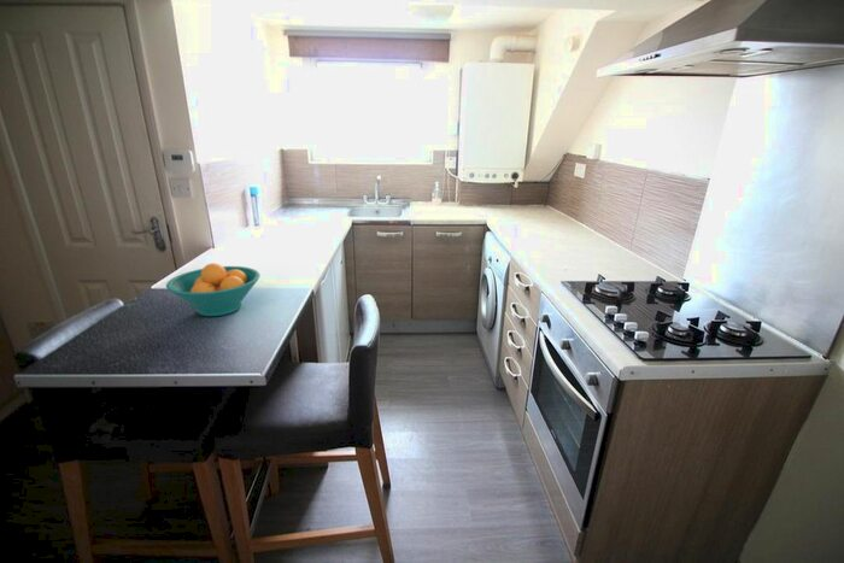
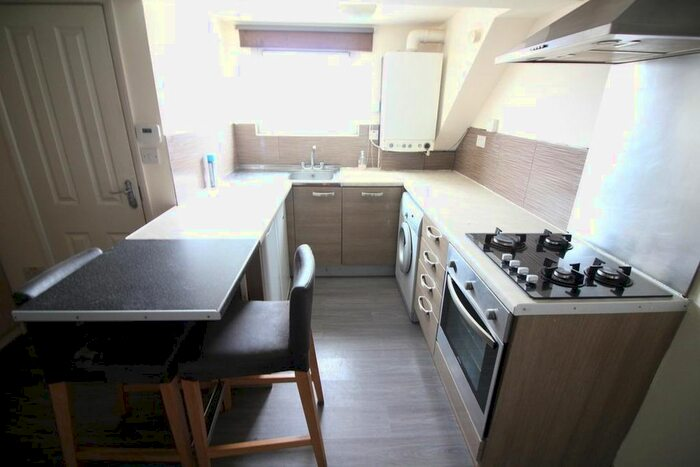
- fruit bowl [165,262,262,317]
